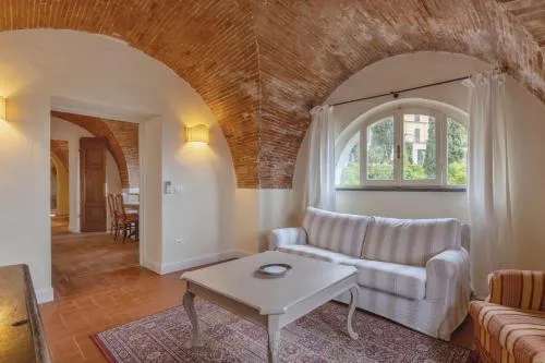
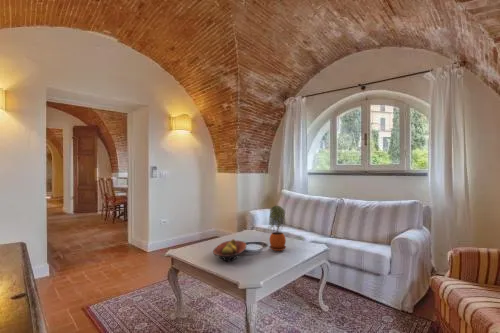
+ fruit bowl [212,238,247,262]
+ potted plant [267,205,287,252]
